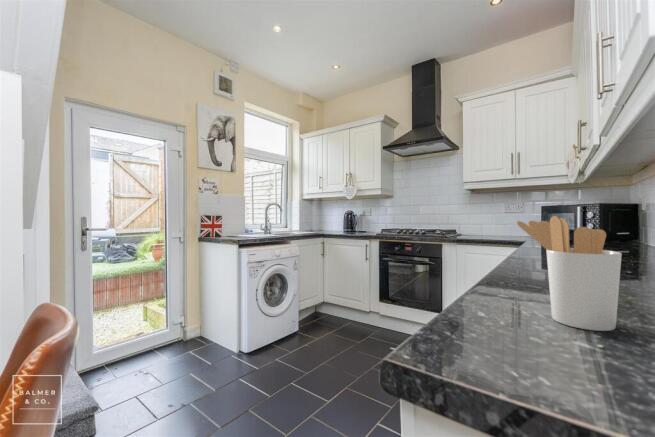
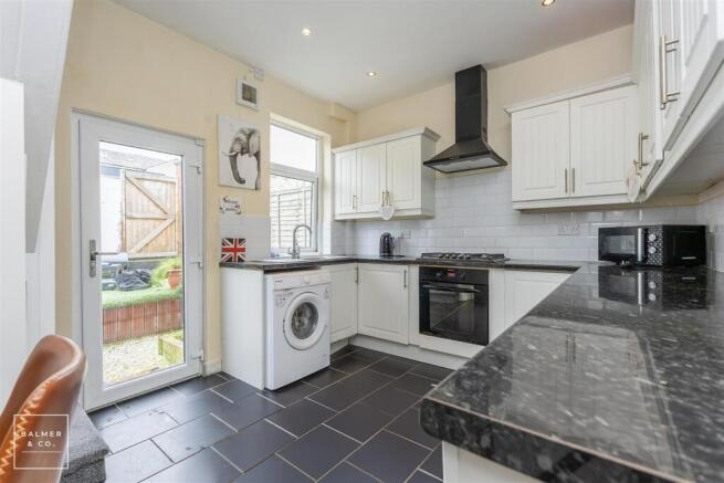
- utensil holder [516,215,623,332]
